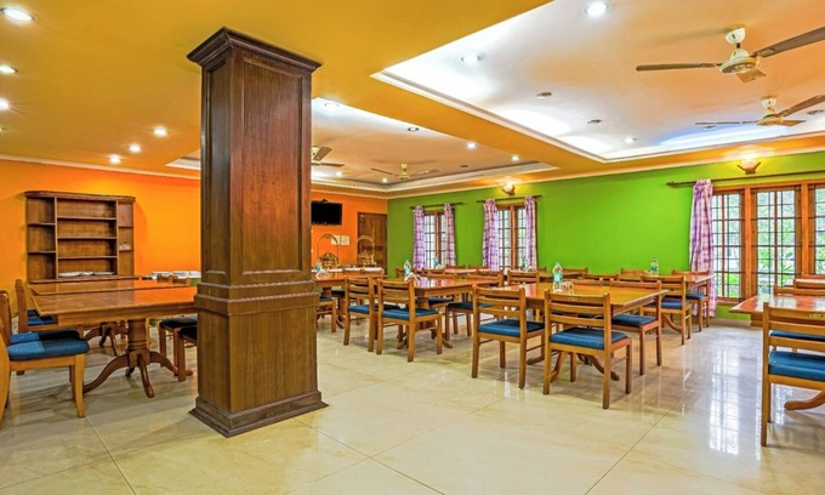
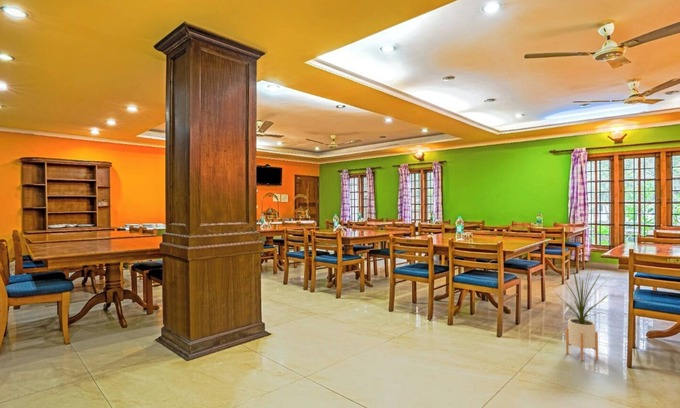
+ house plant [553,265,609,362]
